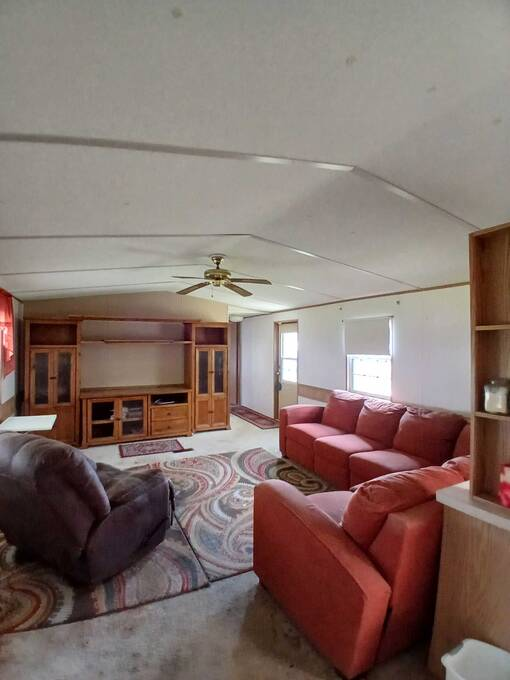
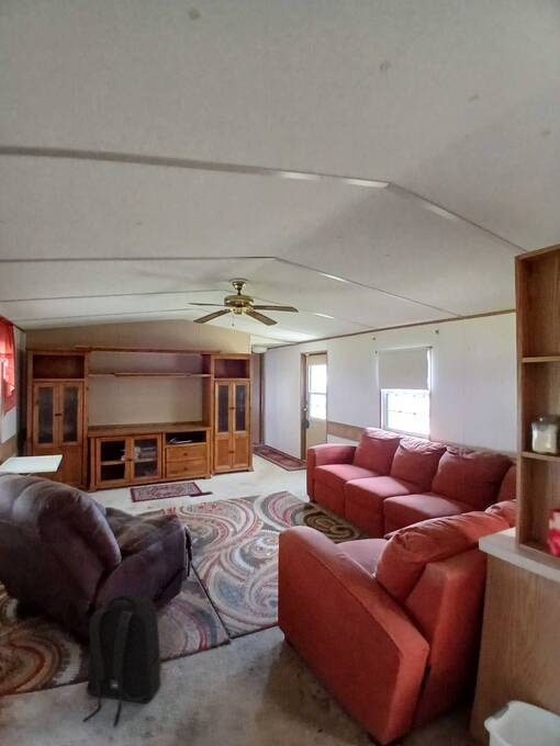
+ backpack [81,592,163,727]
